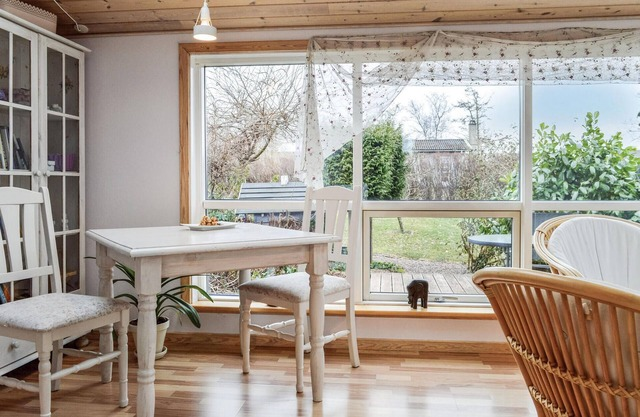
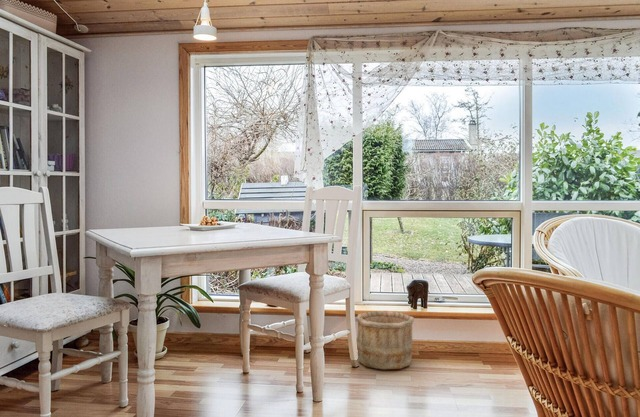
+ wooden bucket [355,310,415,370]
